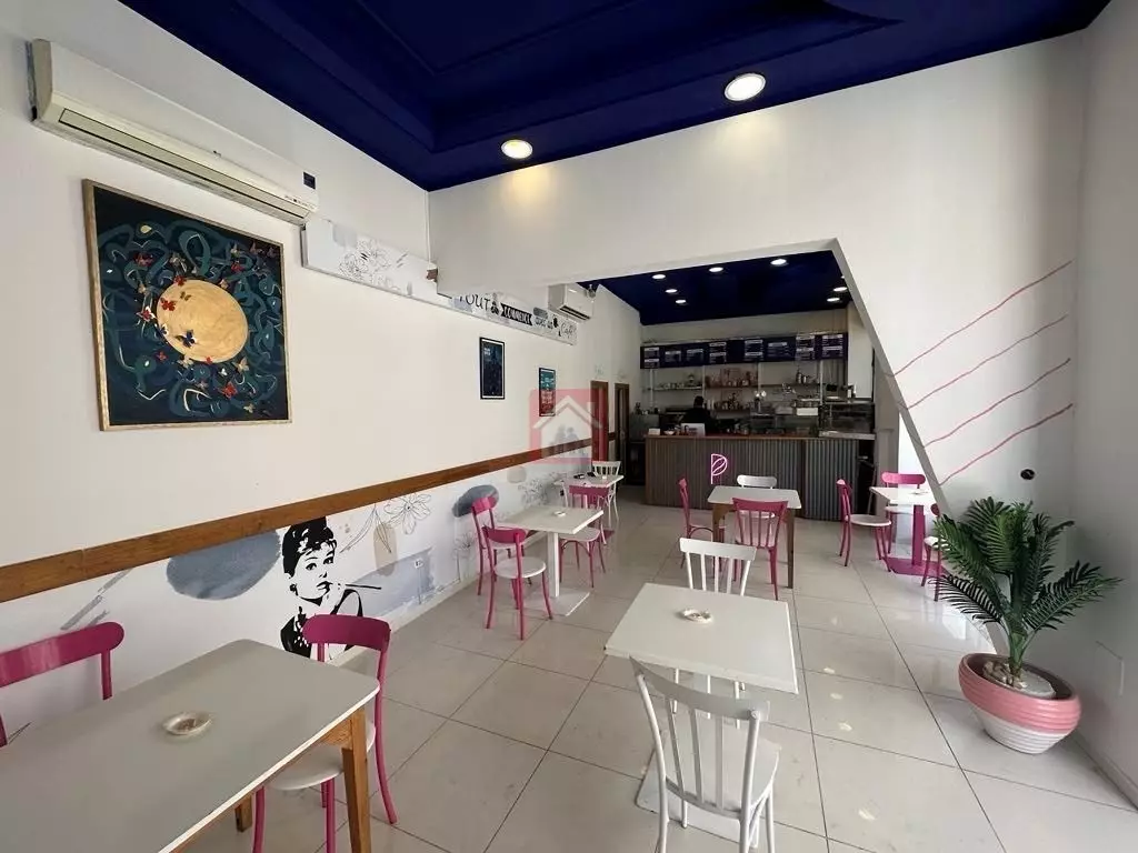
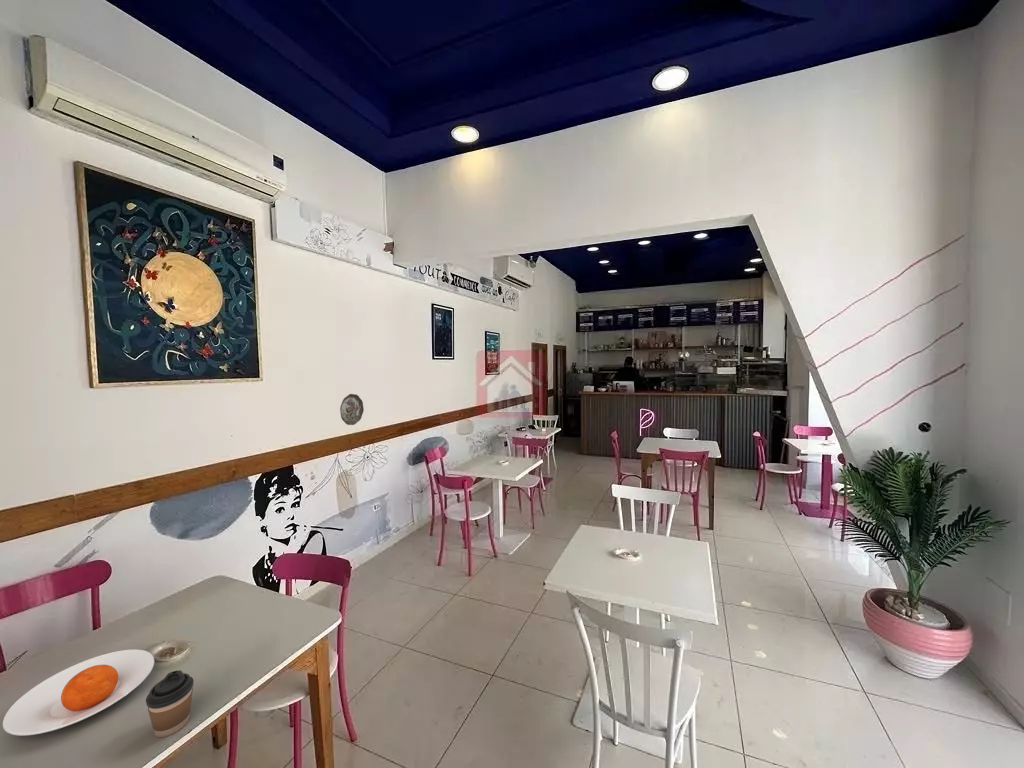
+ plate [2,648,155,737]
+ coffee cup [145,669,195,738]
+ decorative plate [339,393,365,426]
